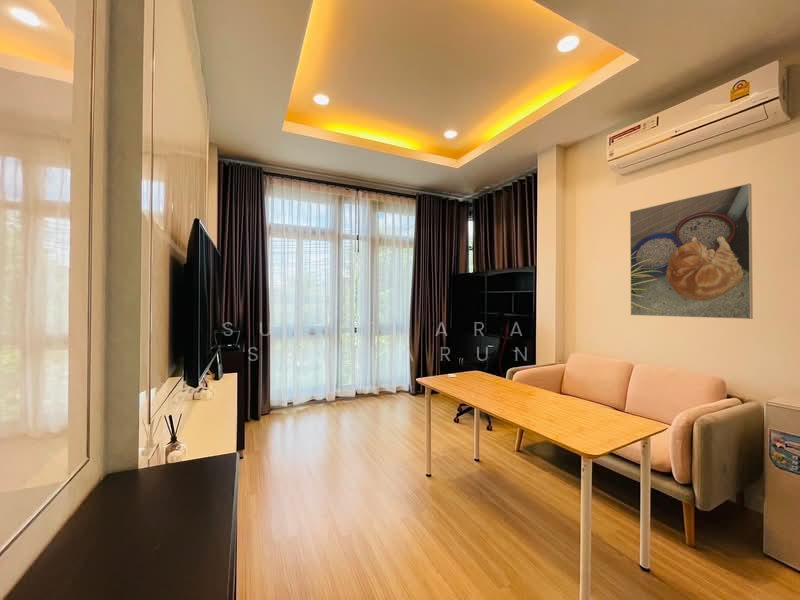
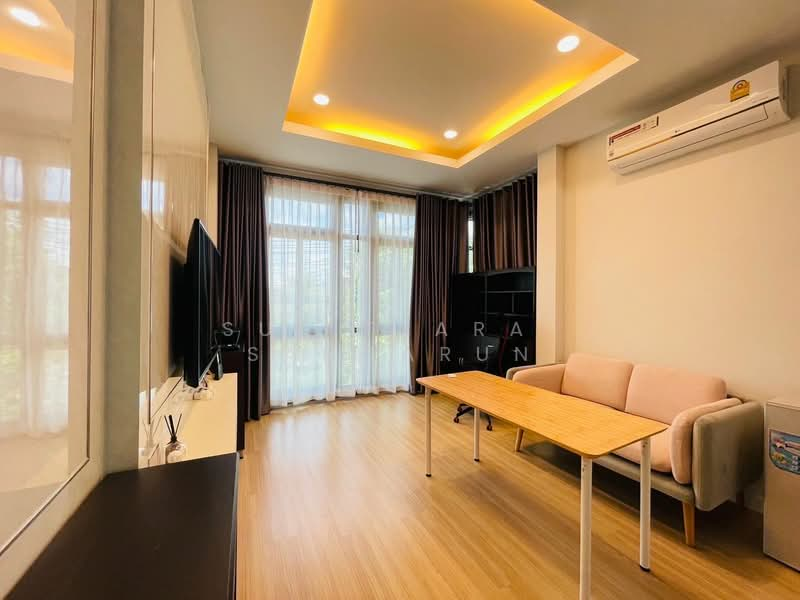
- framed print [629,182,754,320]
